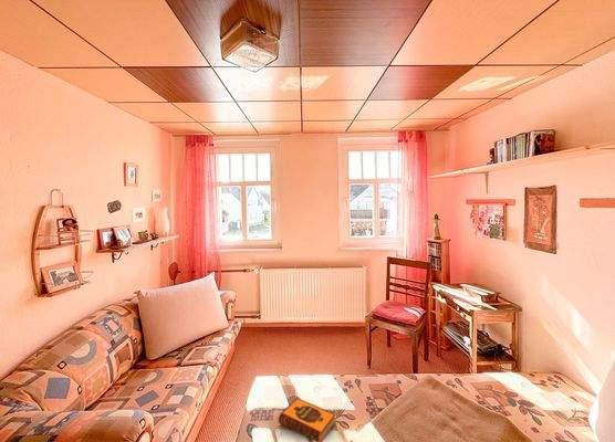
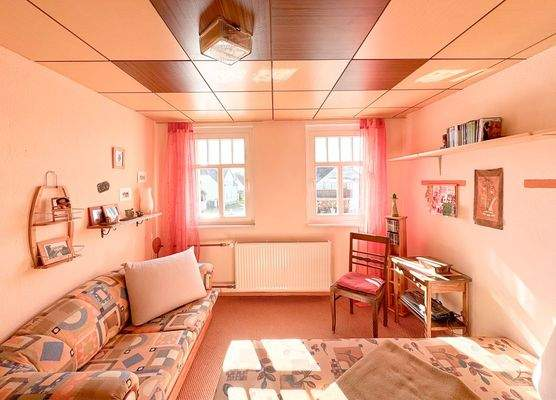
- hardback book [278,397,336,442]
